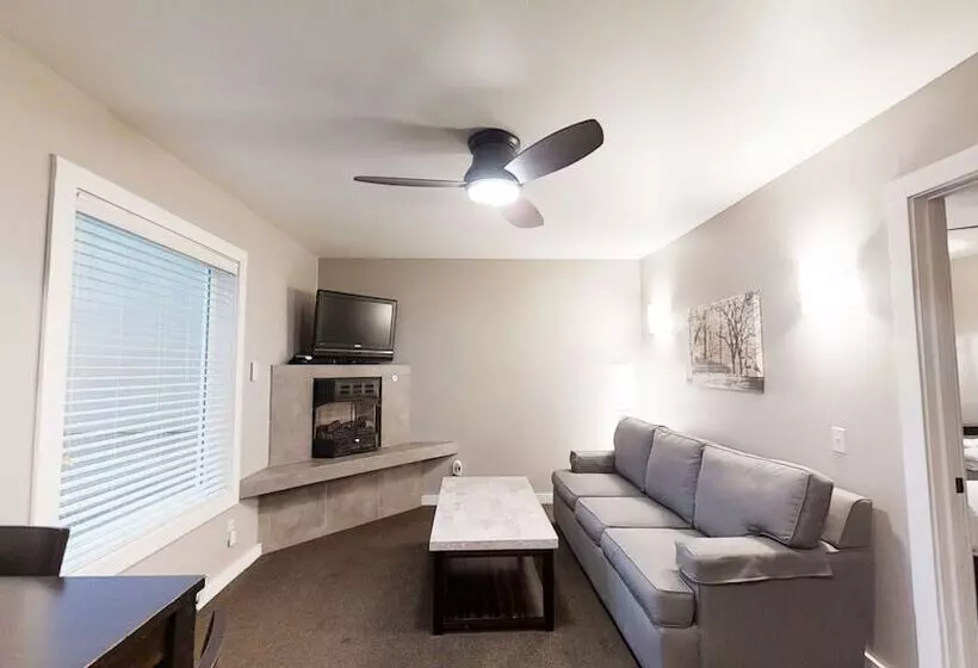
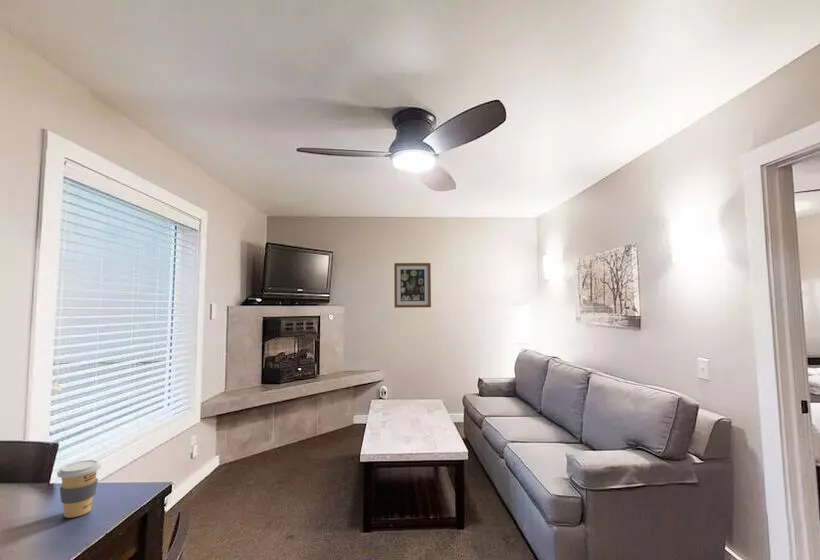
+ wall art [393,262,432,309]
+ coffee cup [56,459,102,519]
